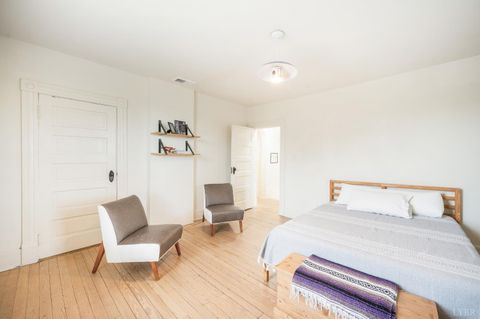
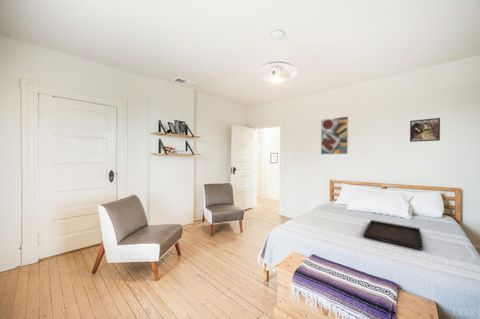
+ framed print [409,117,441,143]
+ serving tray [362,219,425,251]
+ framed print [320,115,349,155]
